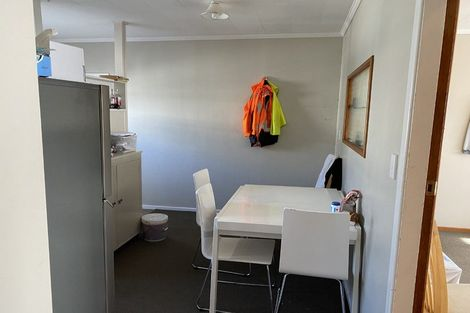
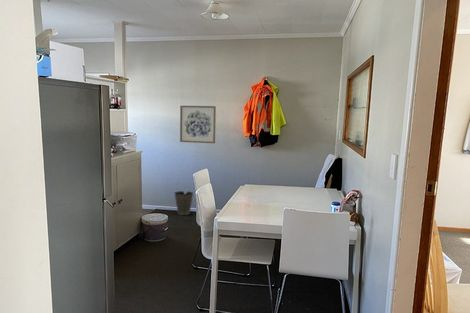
+ wall art [179,105,217,144]
+ waste basket [173,190,194,216]
